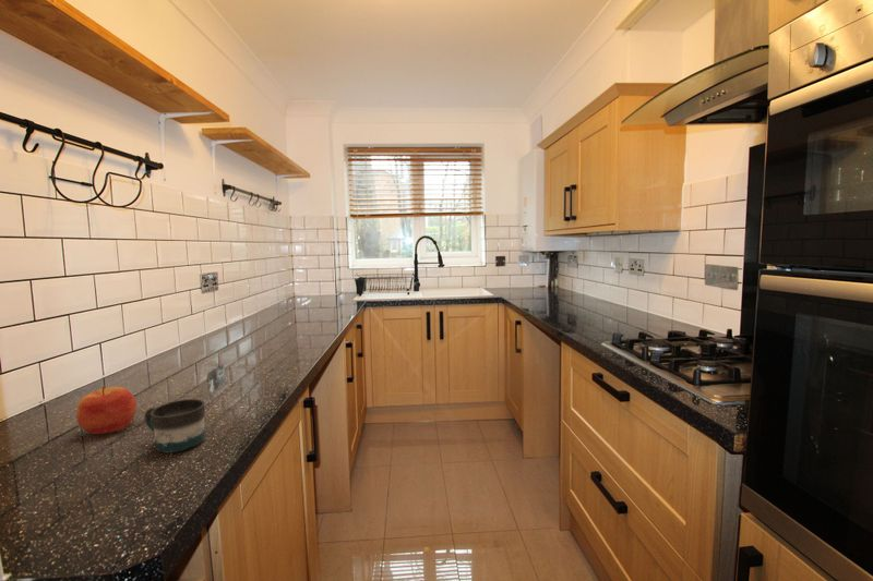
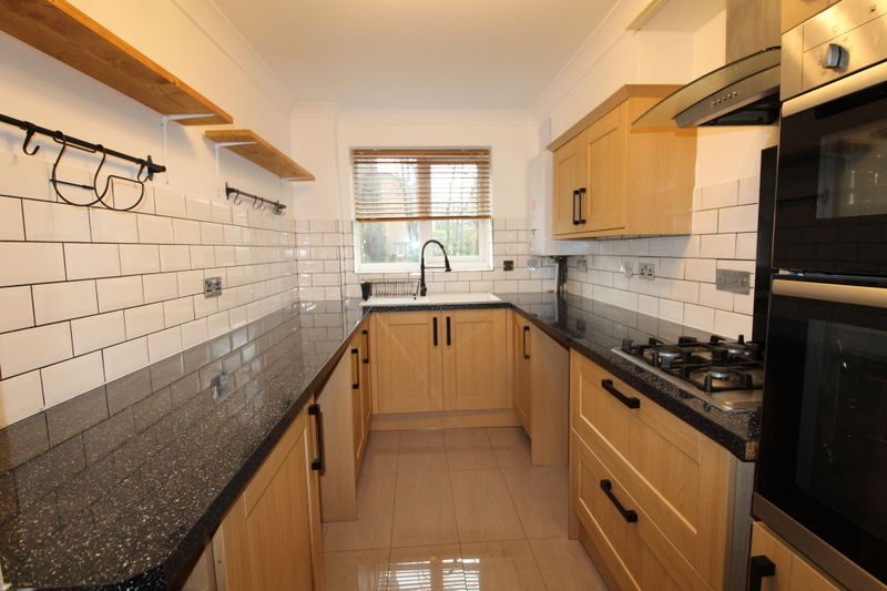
- apple [75,385,137,435]
- mug [144,398,206,453]
